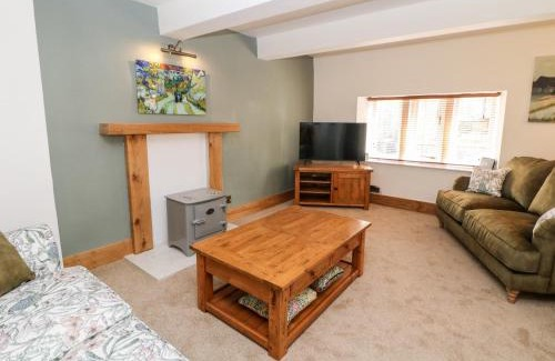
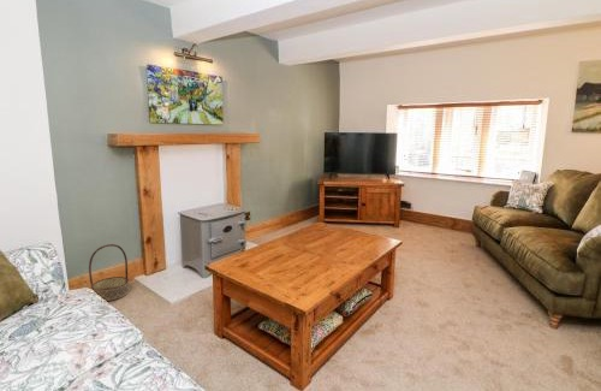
+ basket [88,243,131,302]
